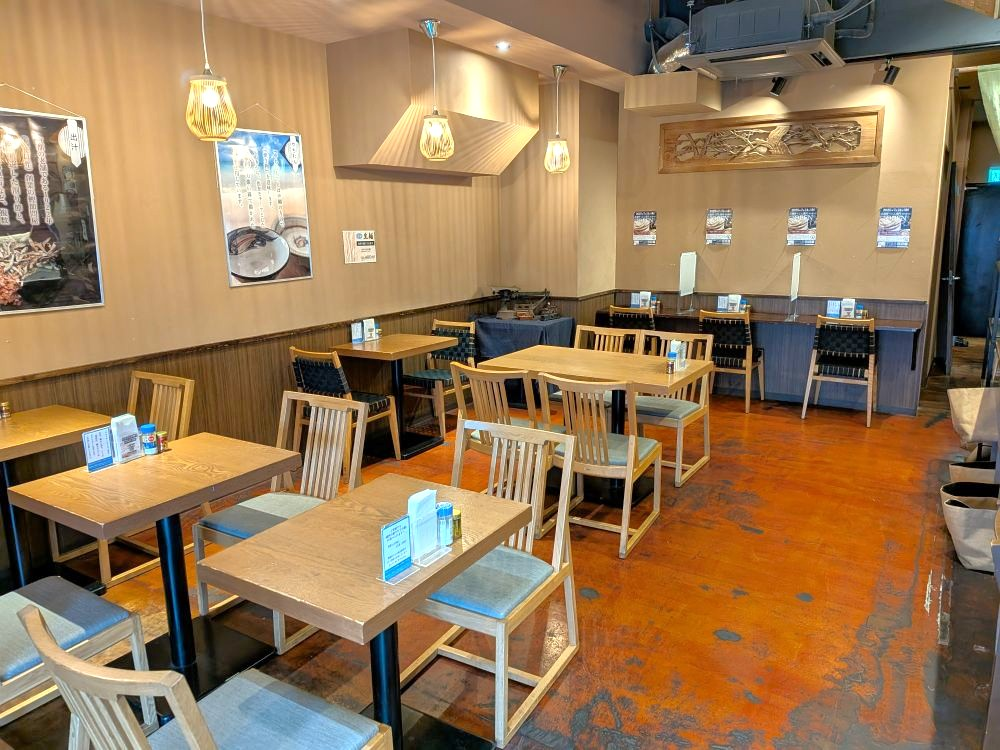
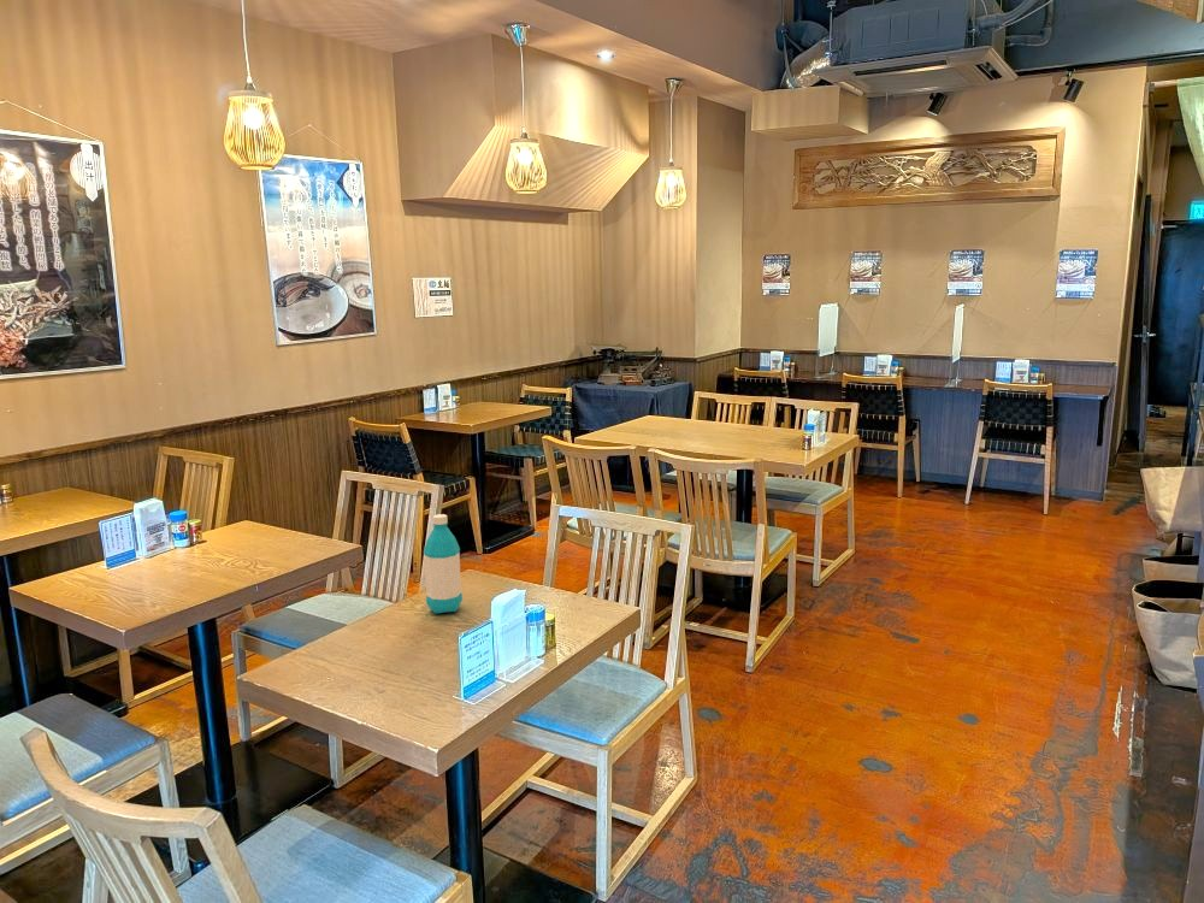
+ water bottle [423,513,464,614]
